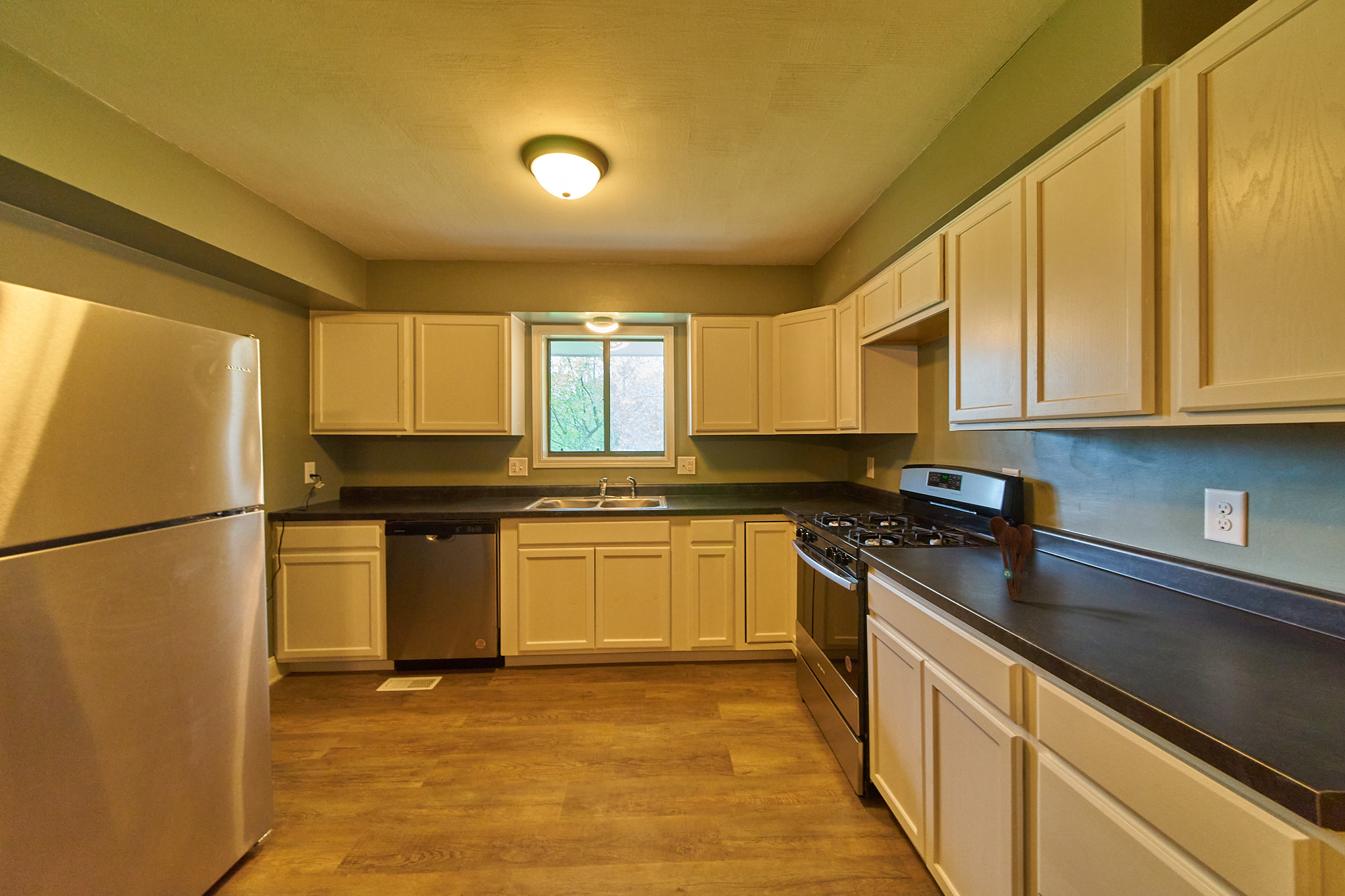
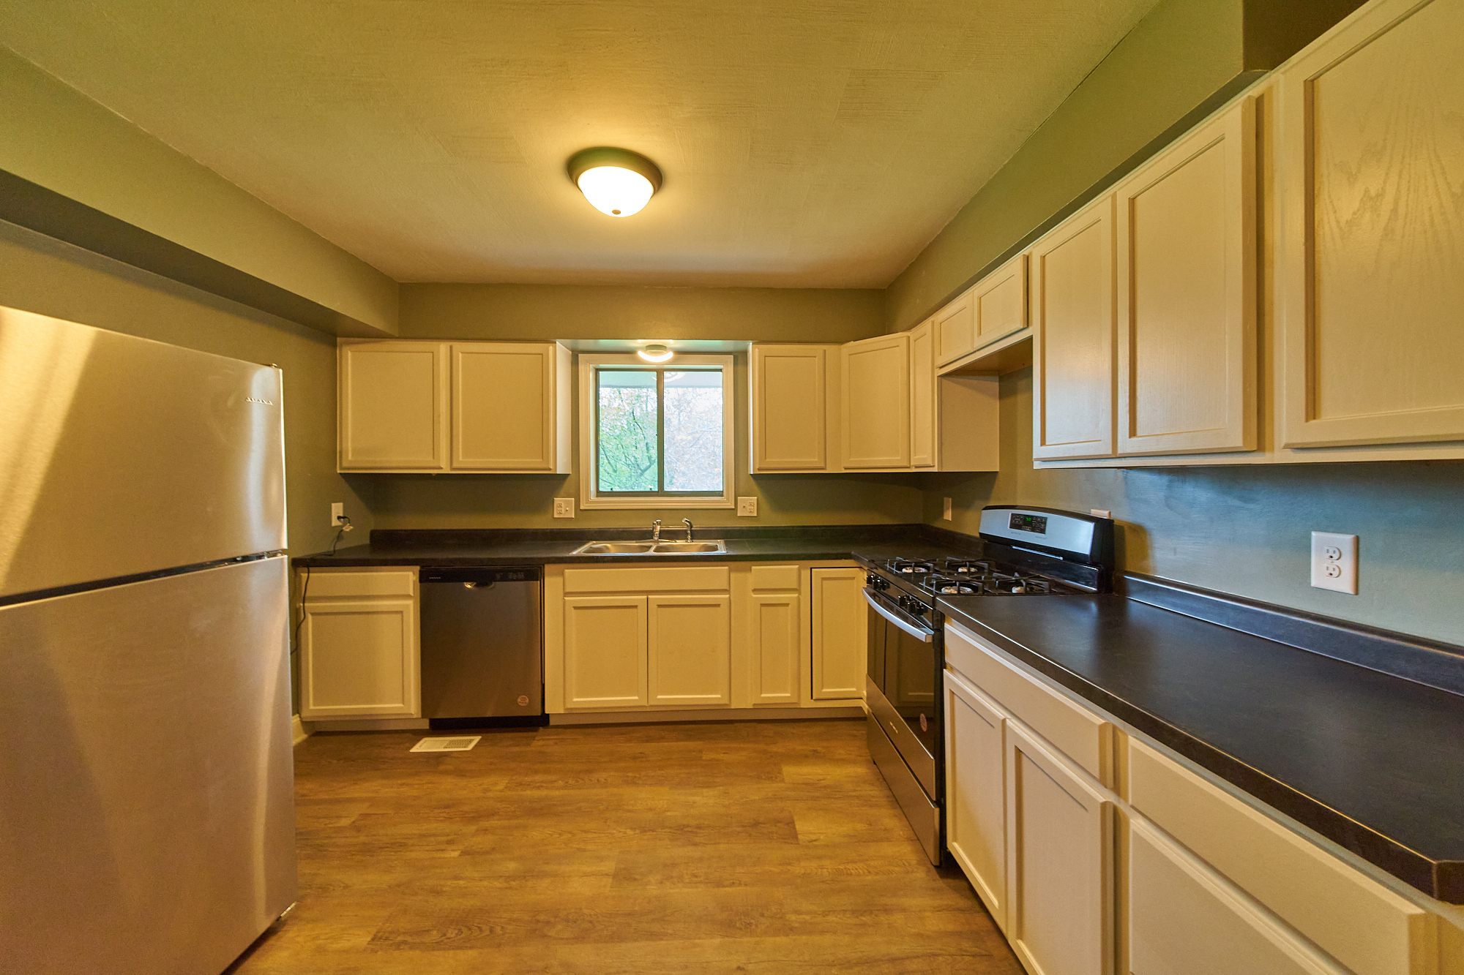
- utensil holder [989,516,1034,602]
